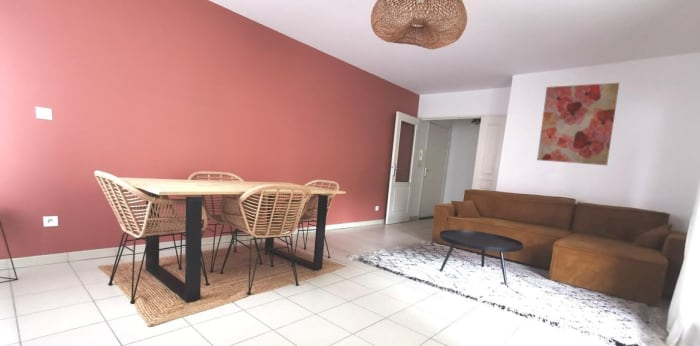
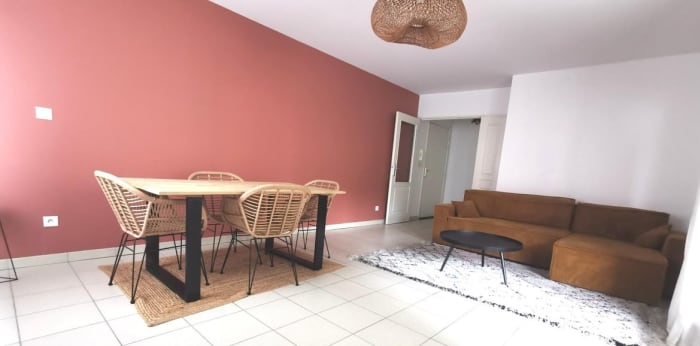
- wall art [536,82,620,166]
